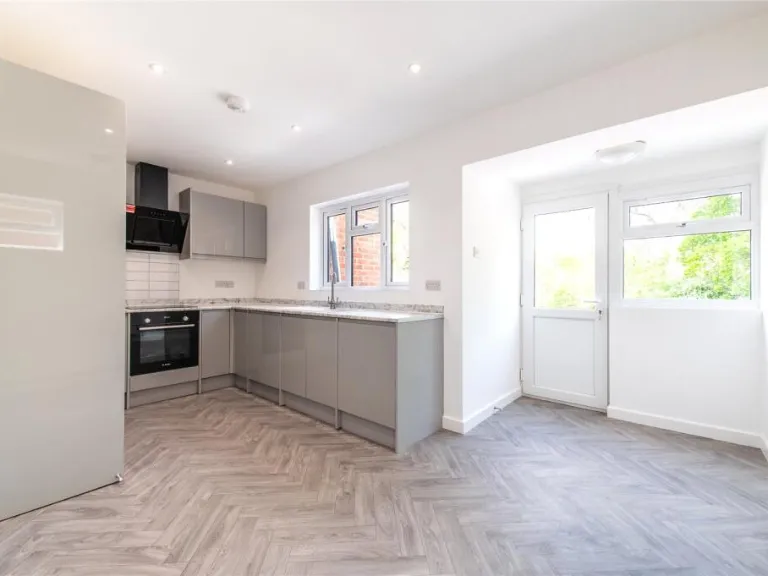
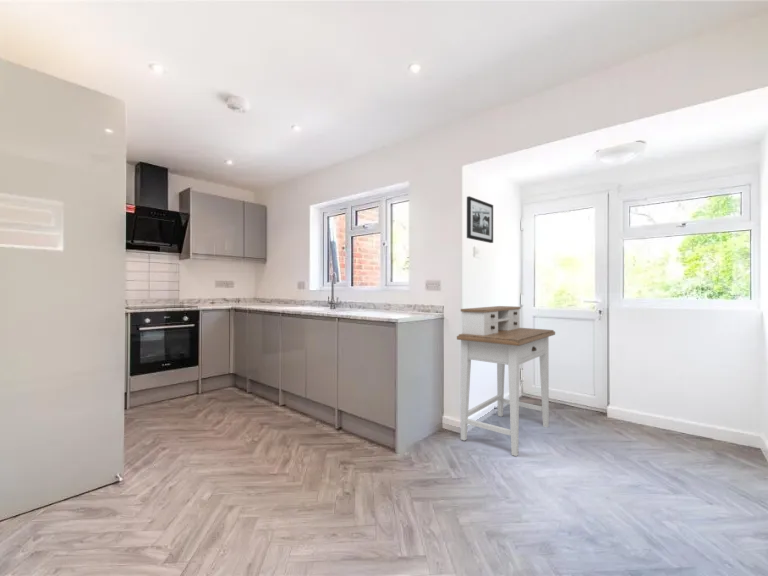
+ desk [456,305,556,457]
+ picture frame [466,195,494,244]
